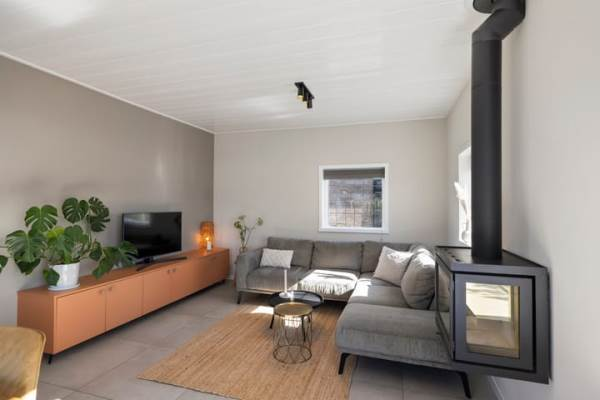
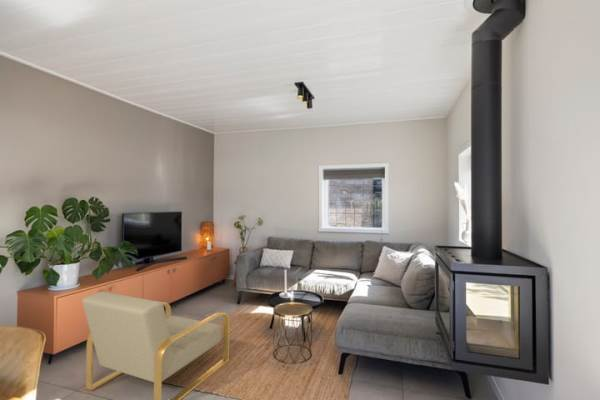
+ armchair [81,291,230,400]
